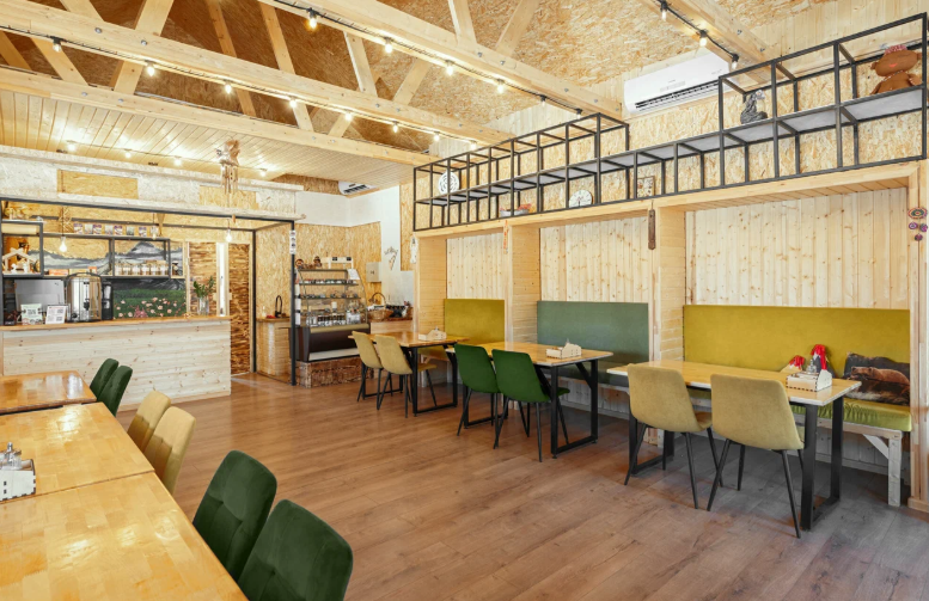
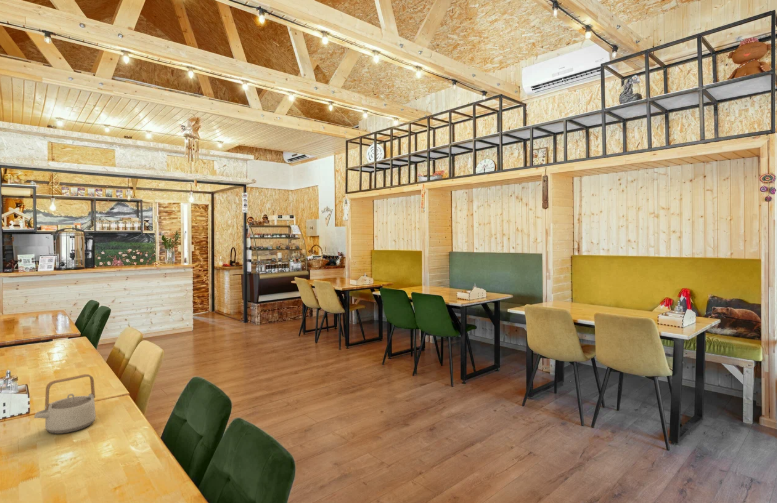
+ teapot [33,373,97,435]
